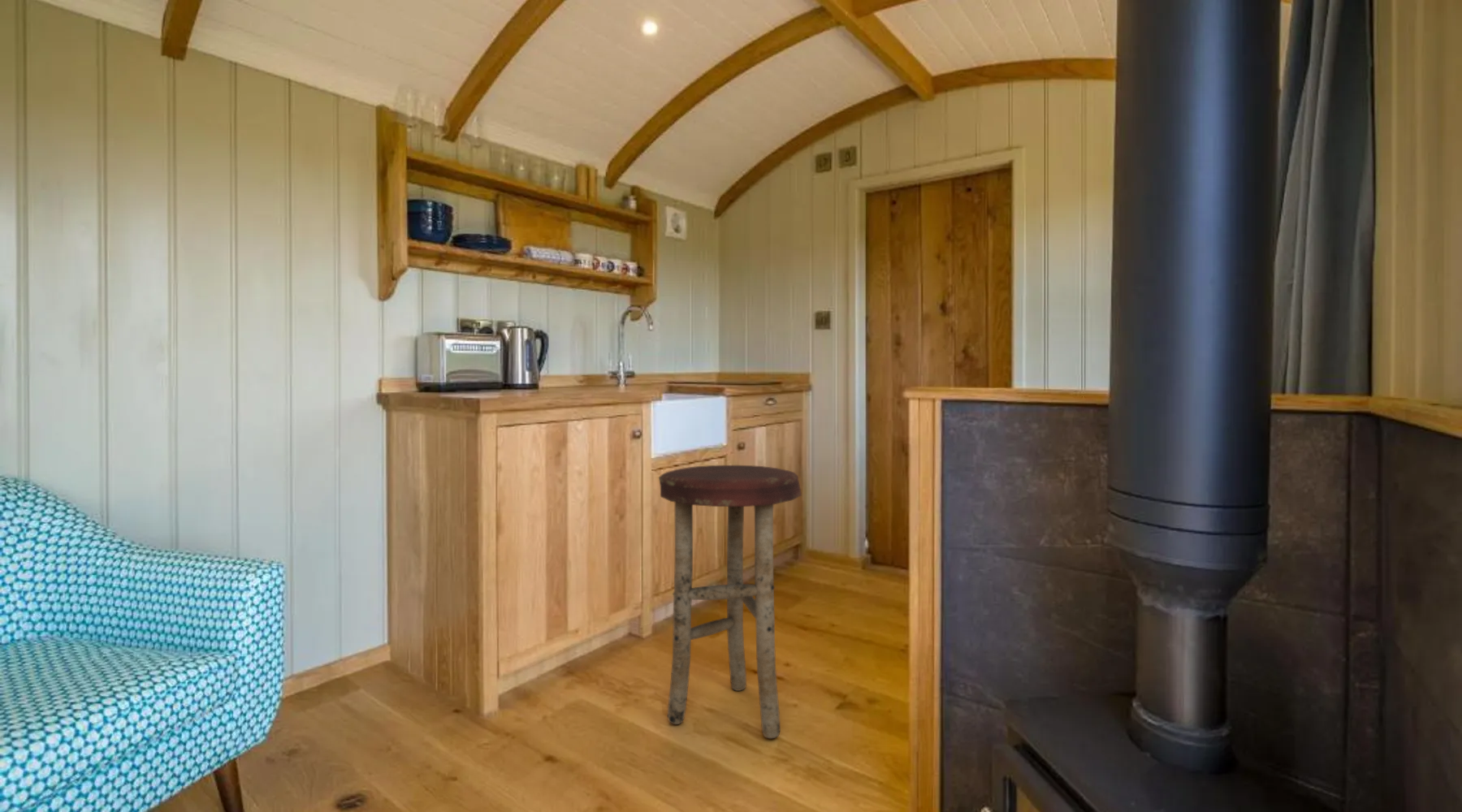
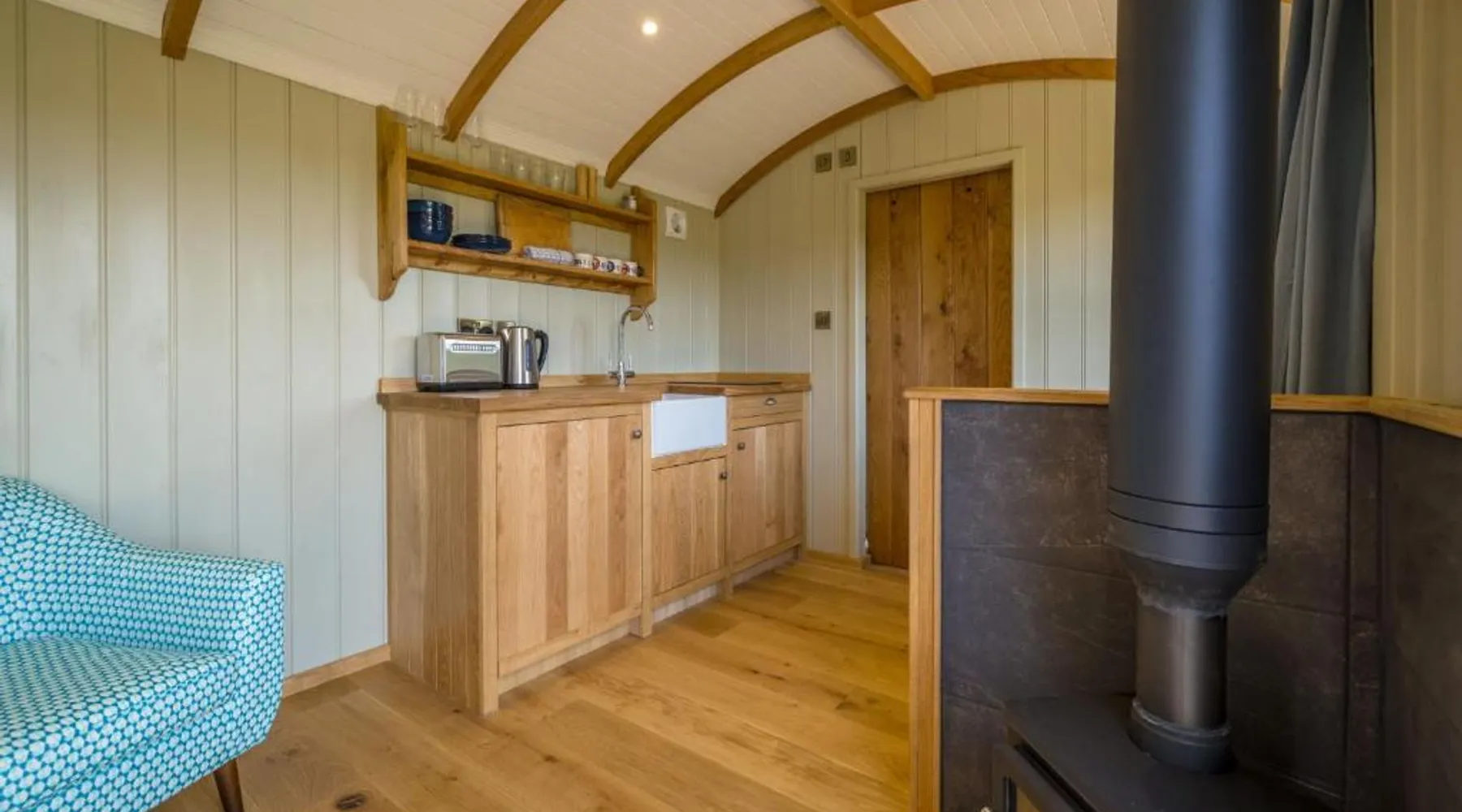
- stool [658,464,802,739]
